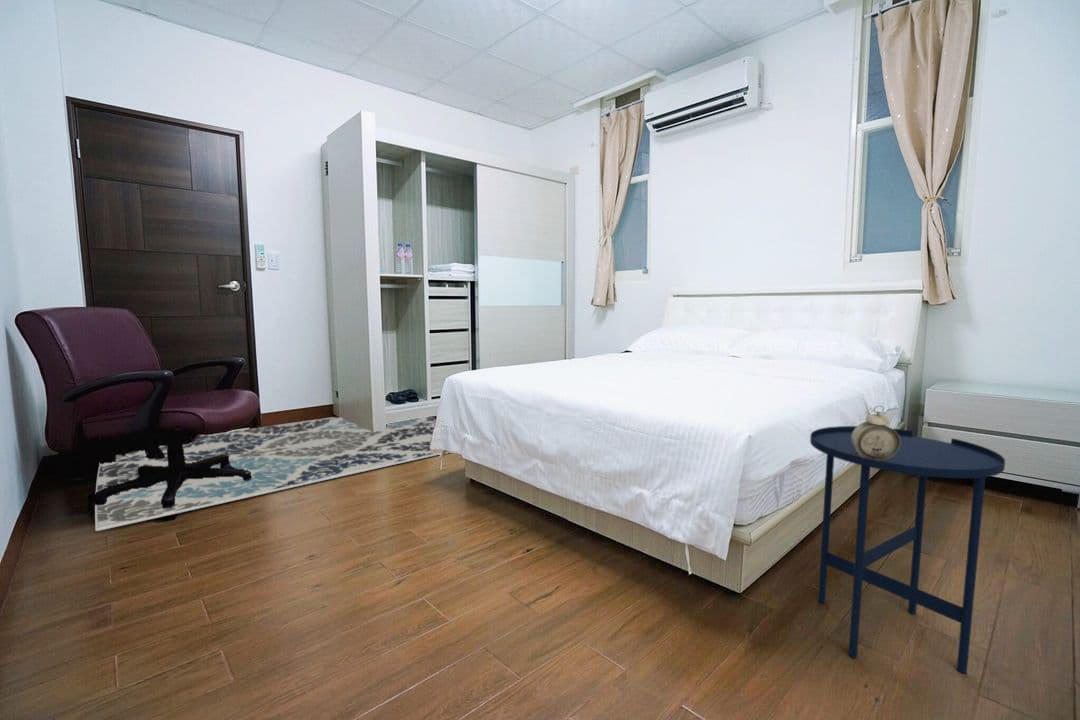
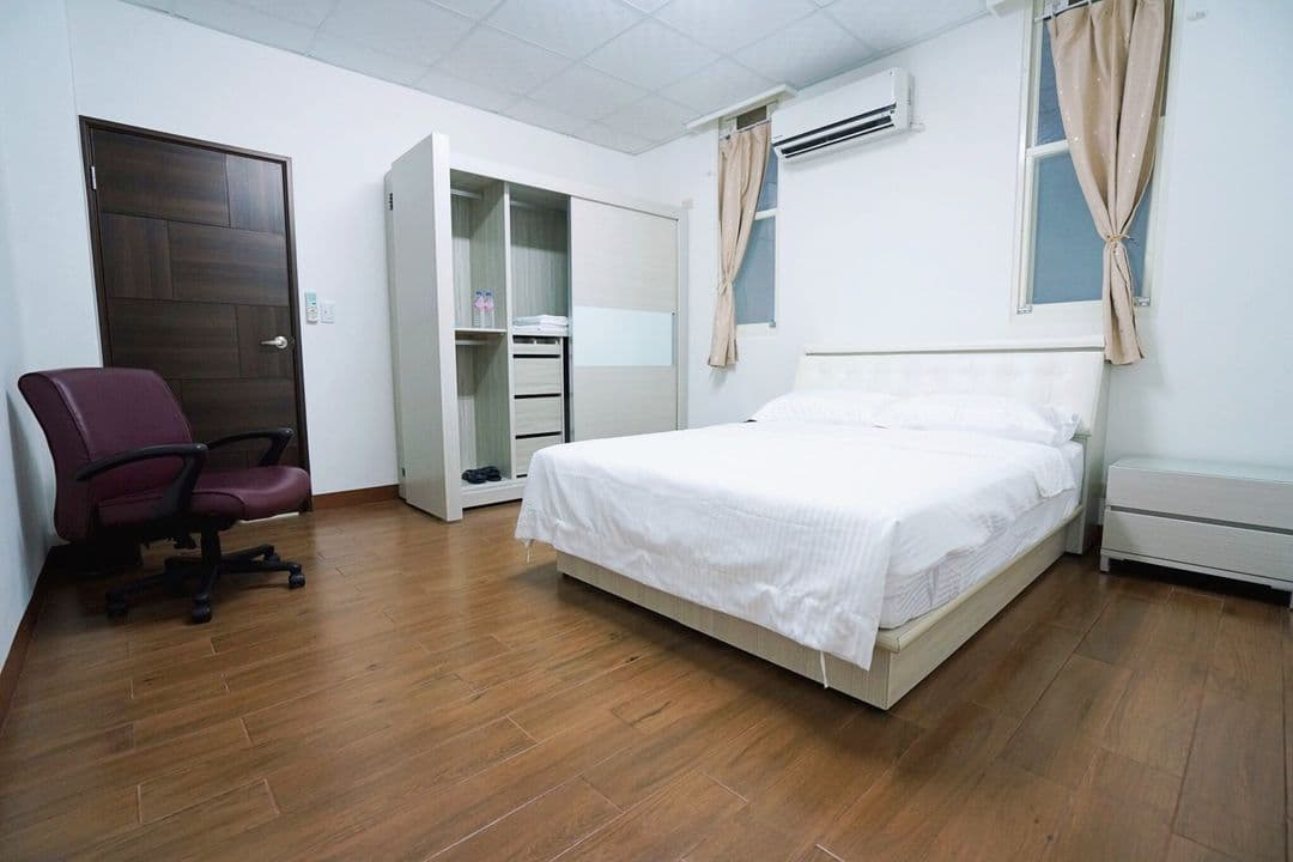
- side table [809,425,1006,675]
- rug [94,415,440,532]
- alarm clock [852,404,900,461]
